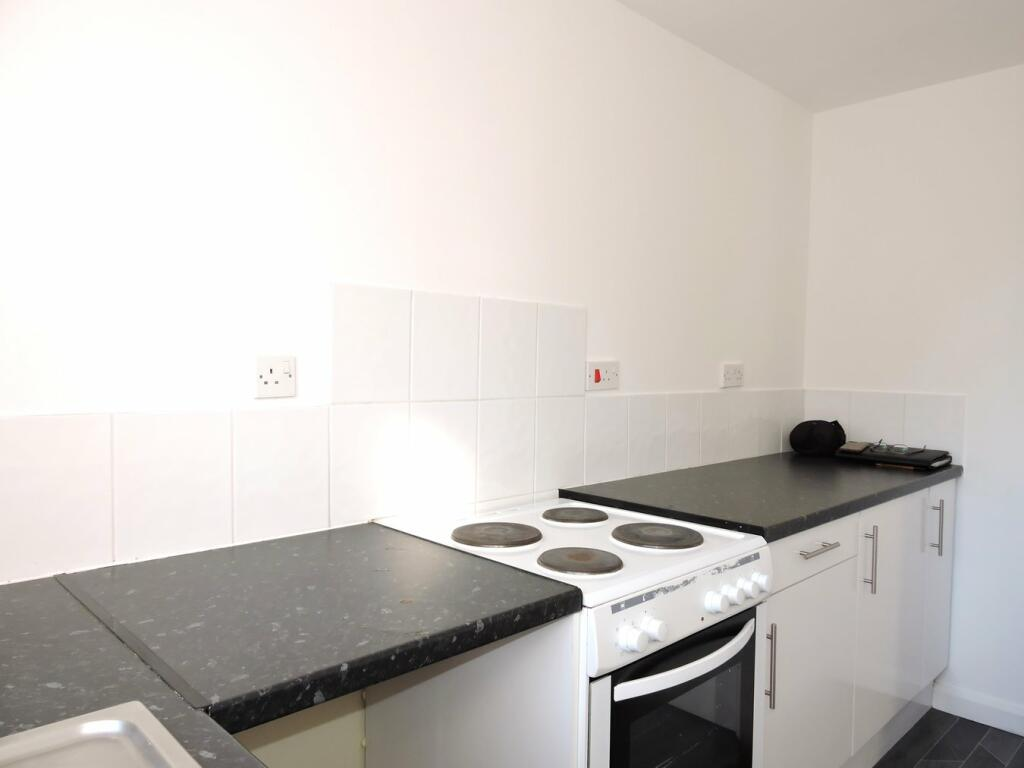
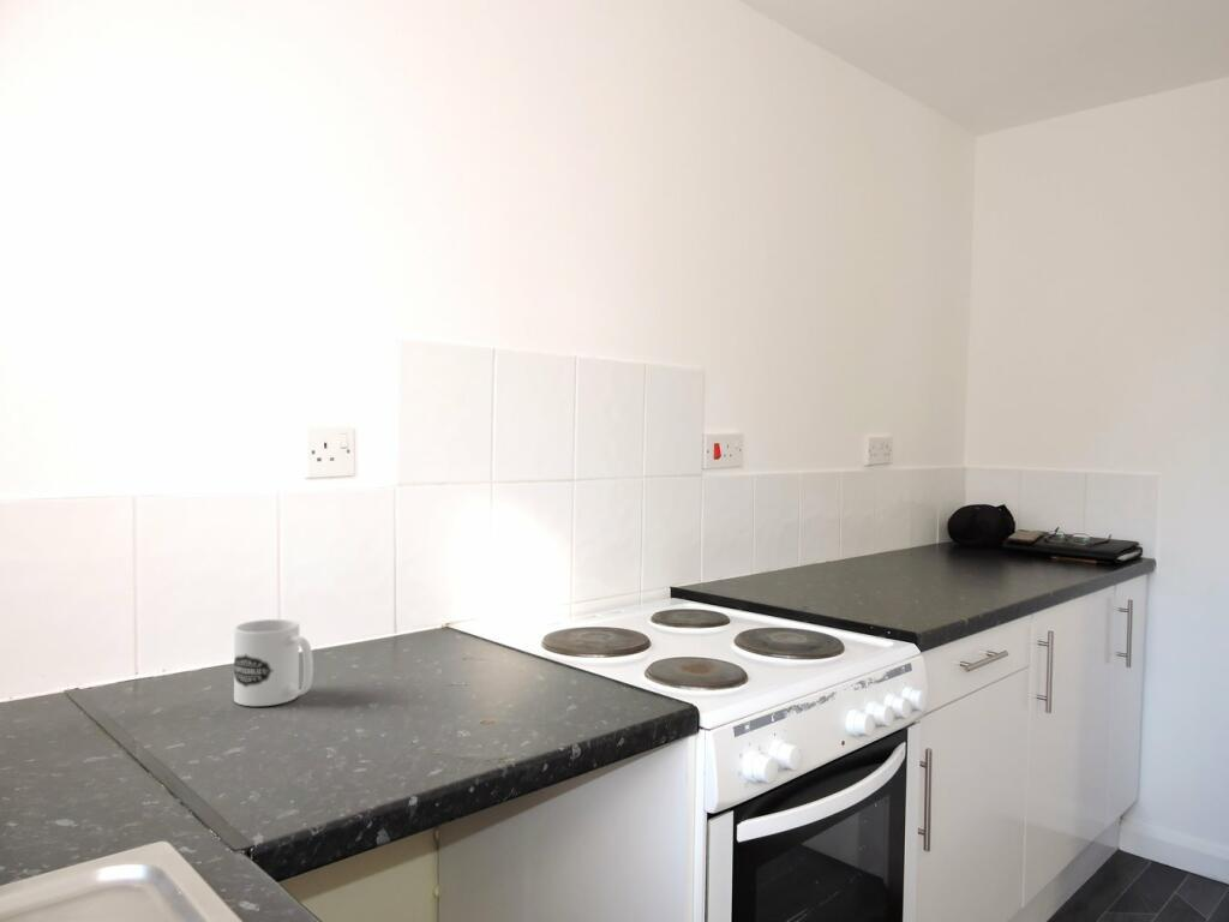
+ mug [233,618,314,707]
